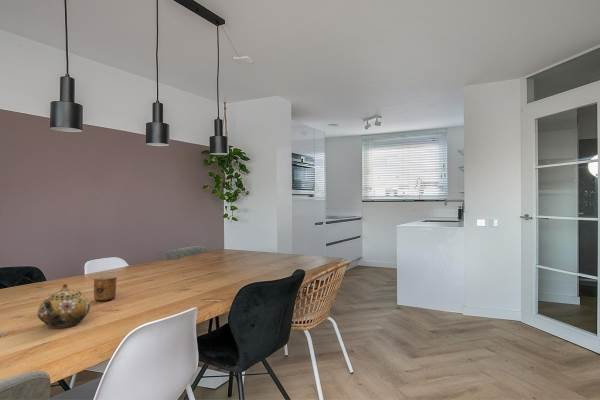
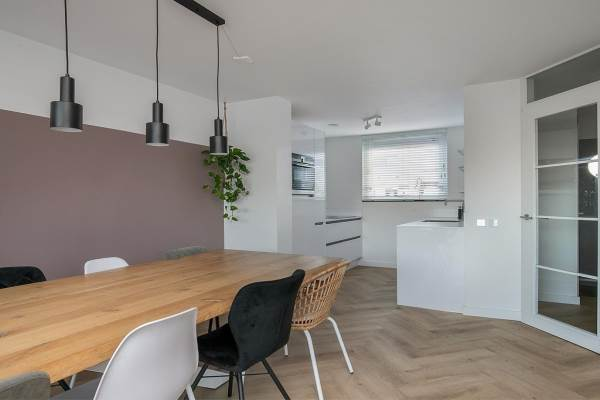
- cup [92,274,118,302]
- teapot [37,283,91,329]
